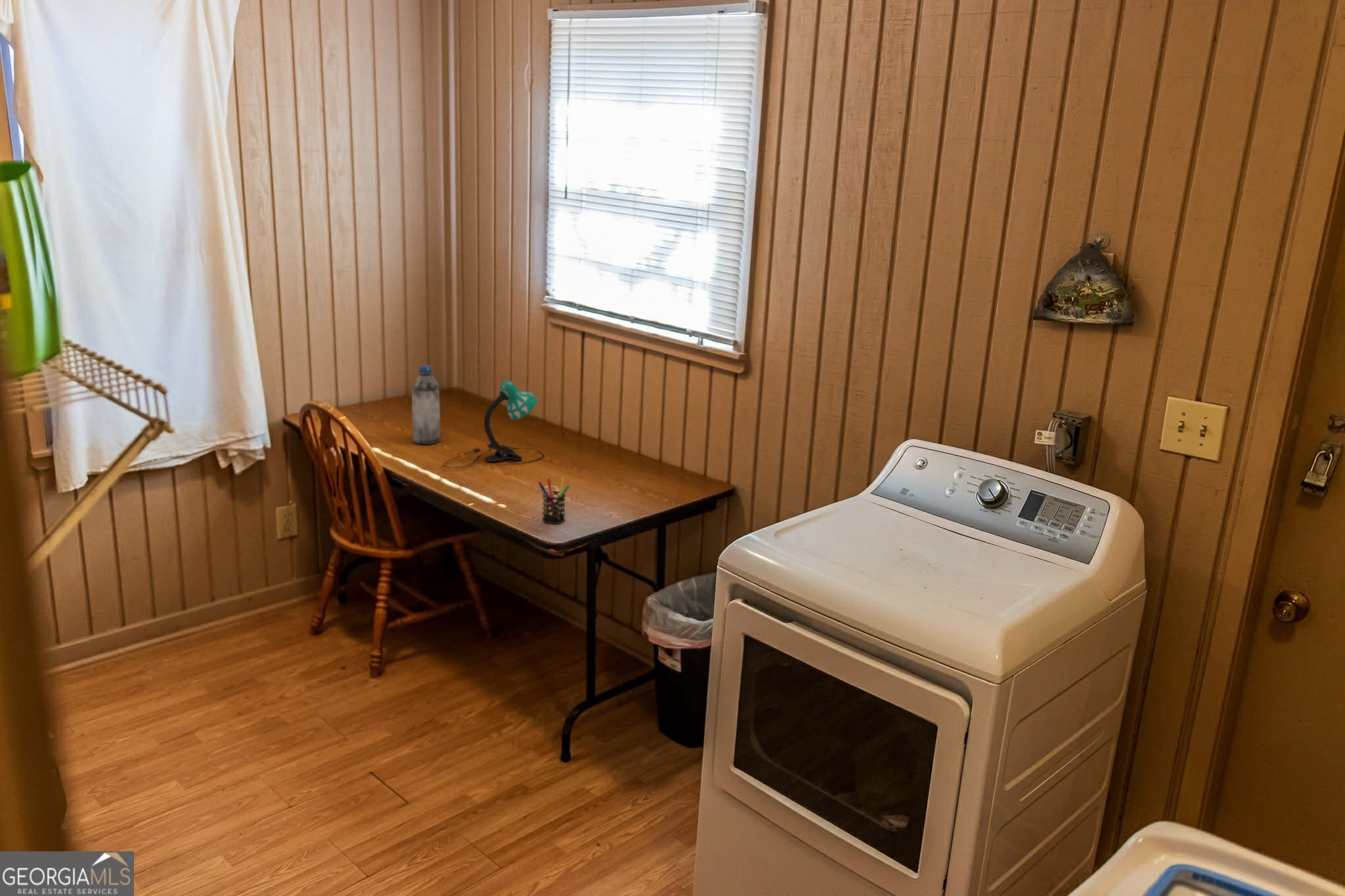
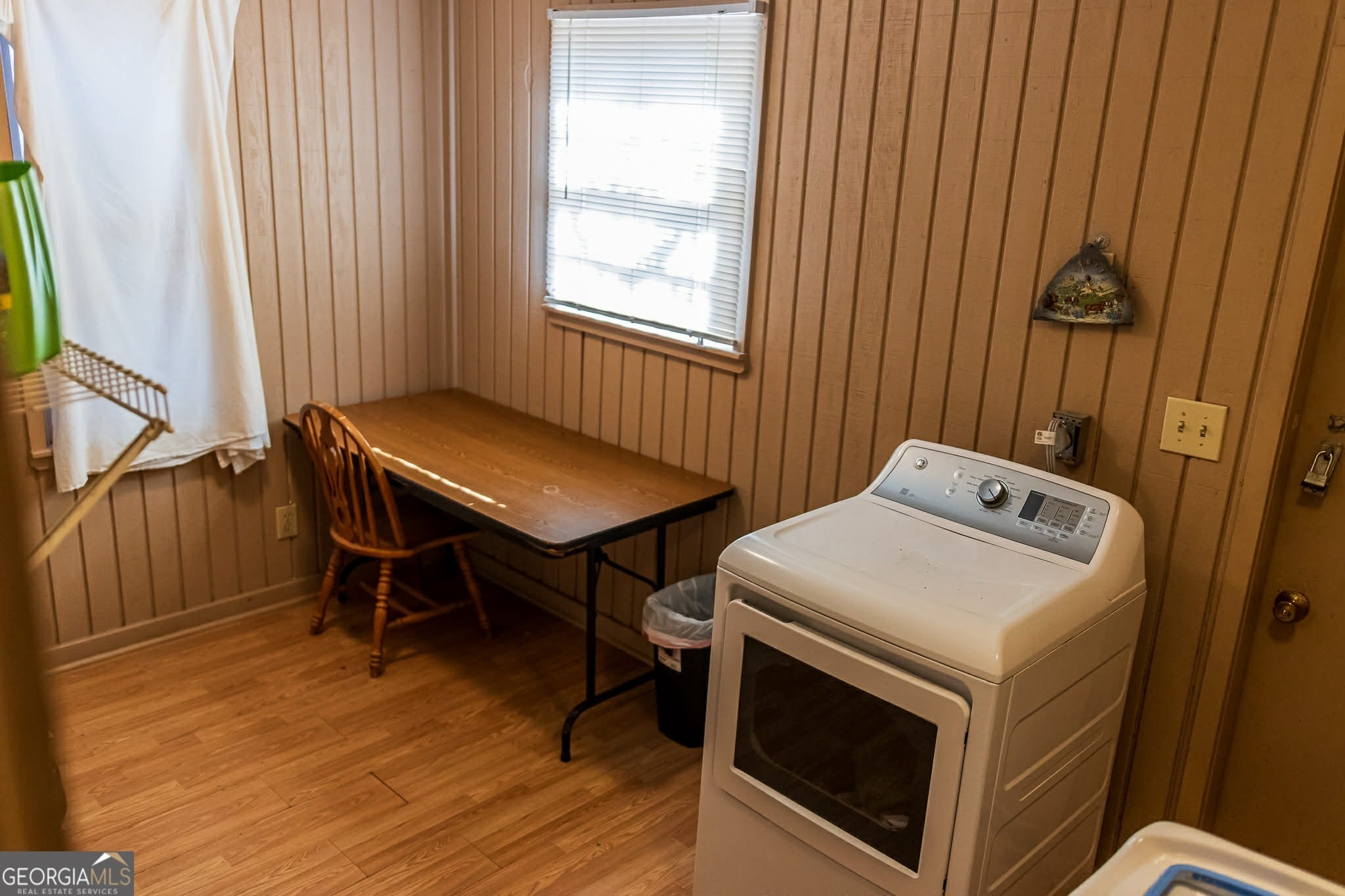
- desk lamp [443,379,544,469]
- water bottle [411,364,441,445]
- pen holder [537,476,571,524]
